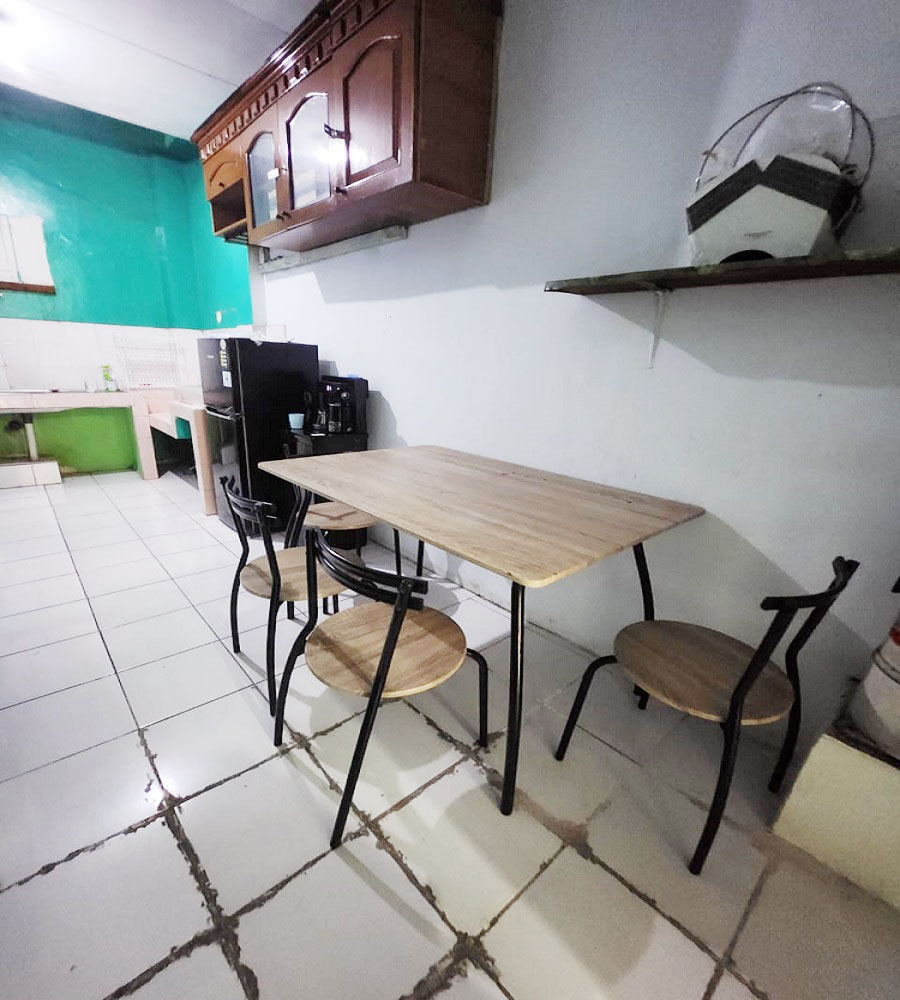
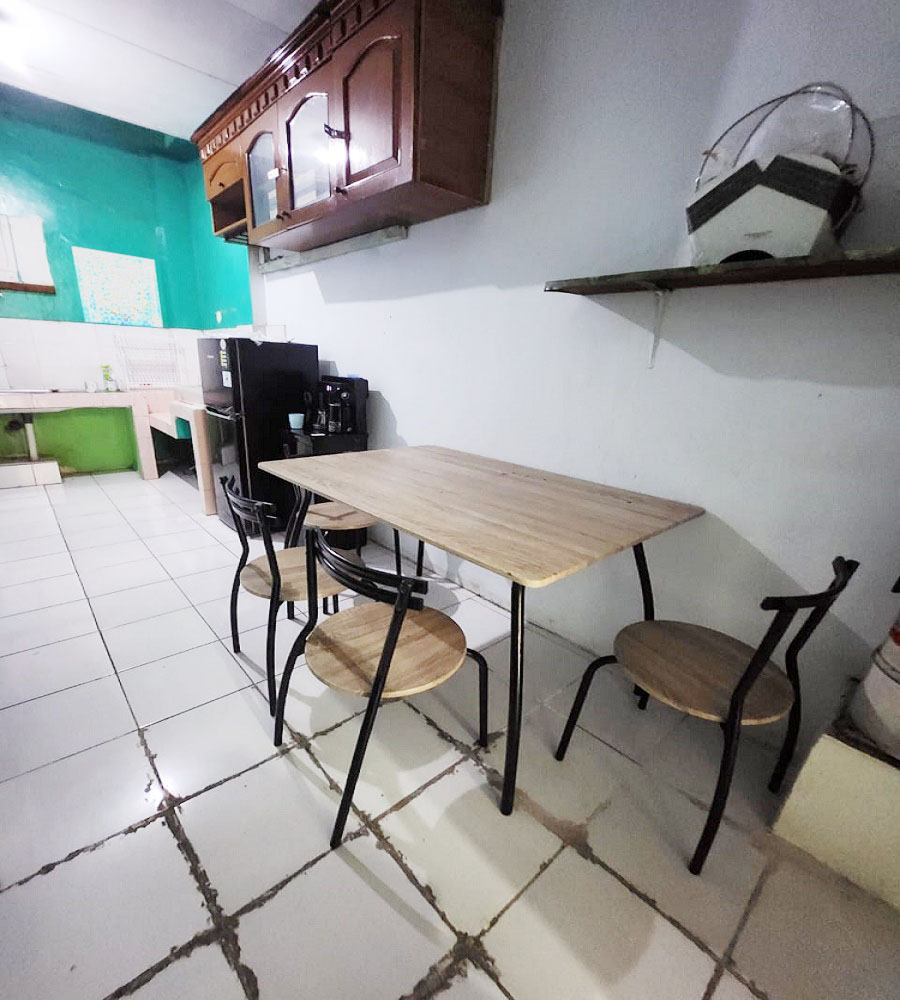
+ wall art [71,245,164,329]
